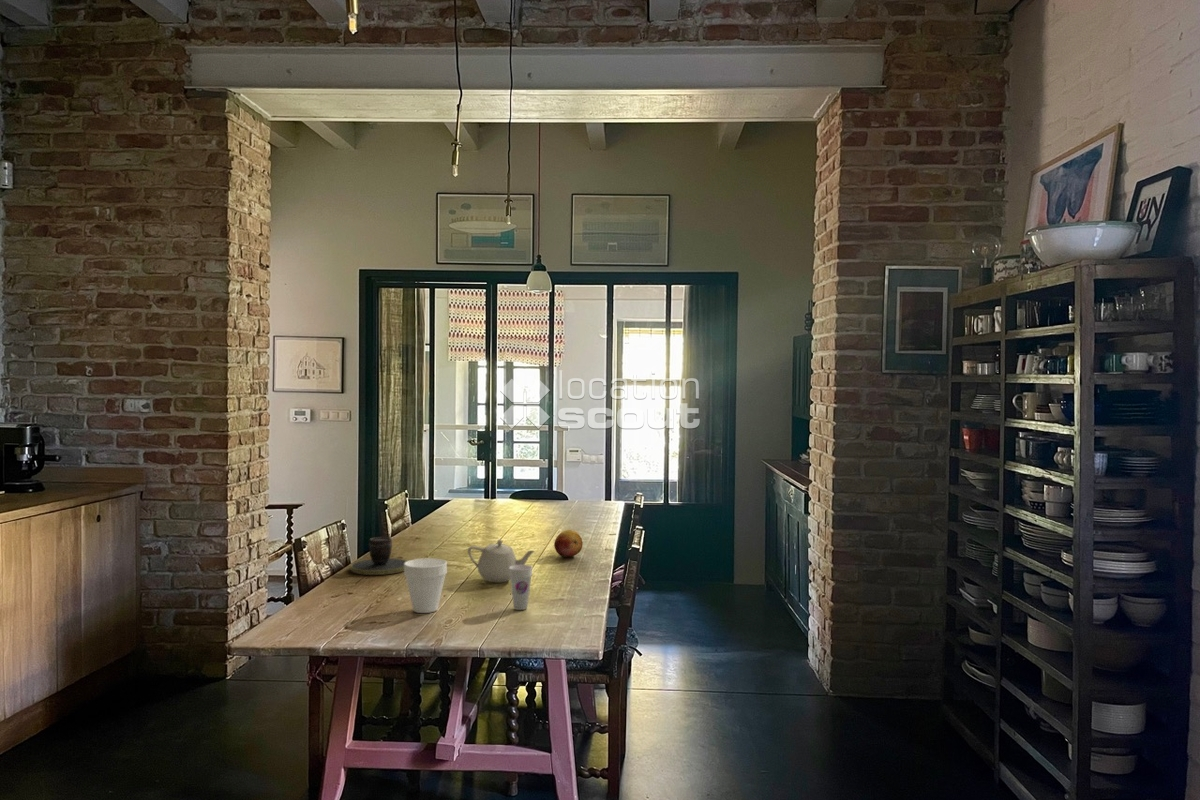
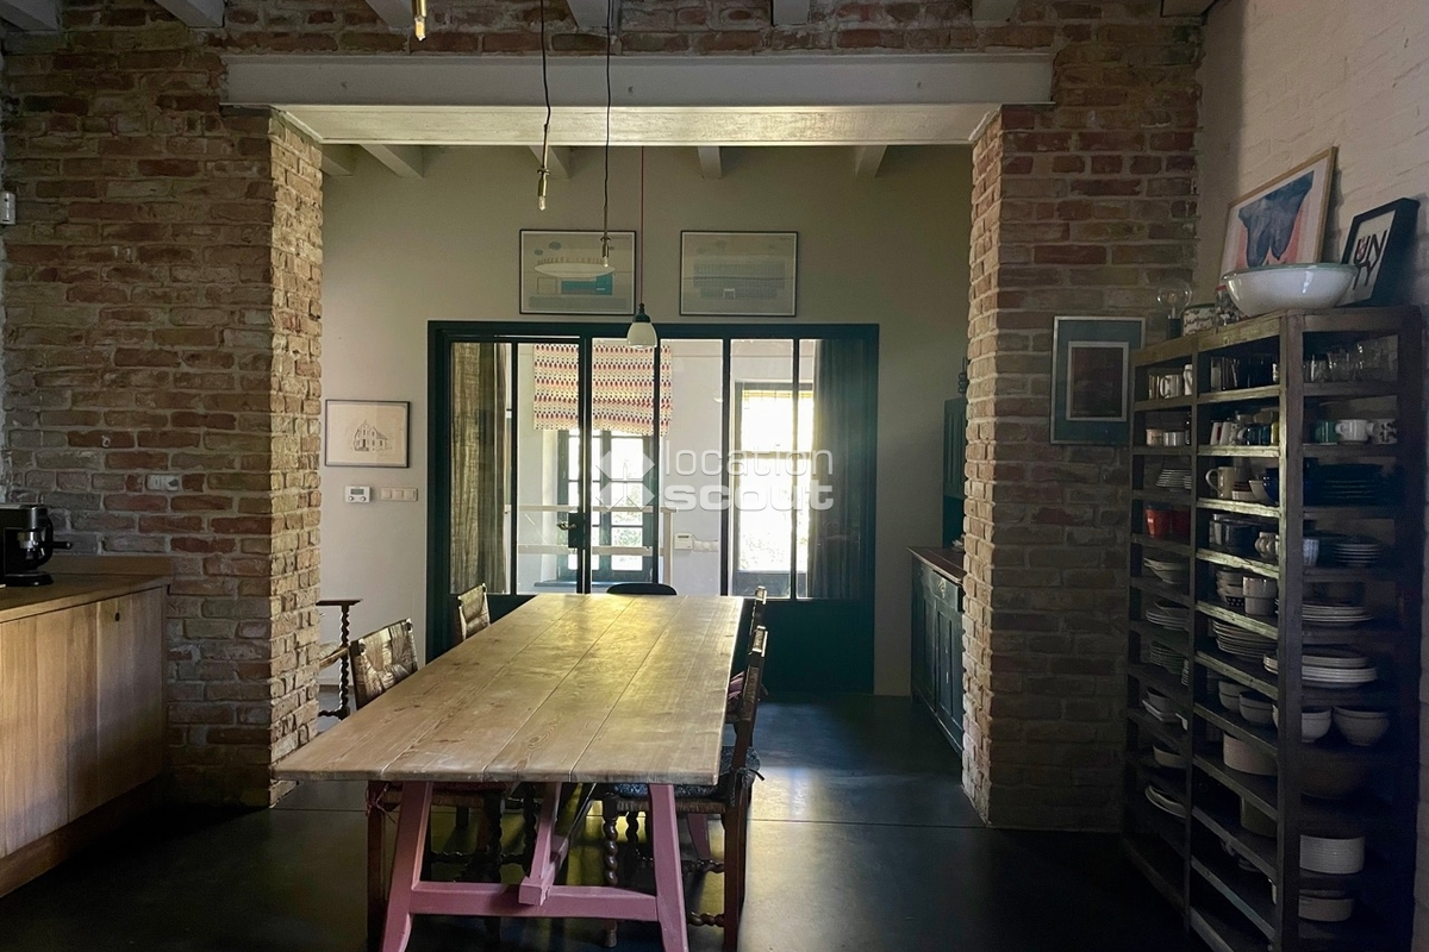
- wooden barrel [350,536,408,576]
- teapot [467,539,536,583]
- cup [403,557,448,614]
- cup [509,564,533,611]
- fruit [553,529,584,558]
